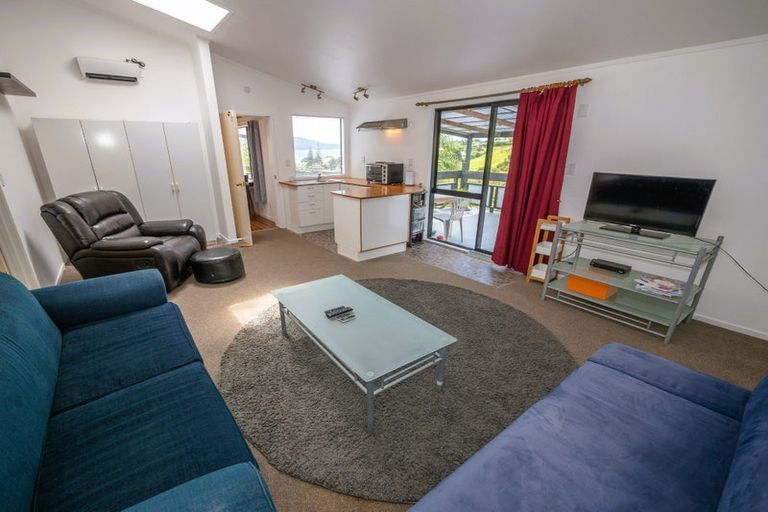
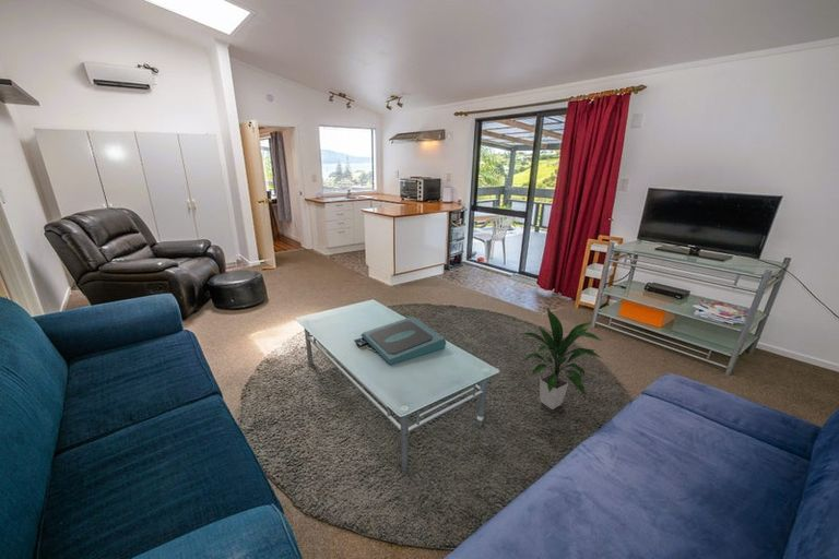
+ indoor plant [517,307,603,411]
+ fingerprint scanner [361,316,447,365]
